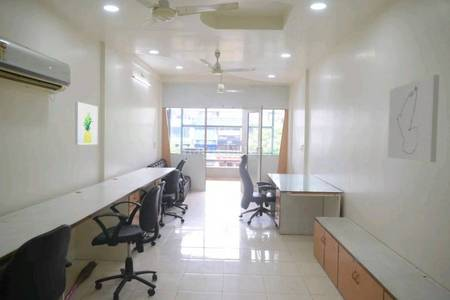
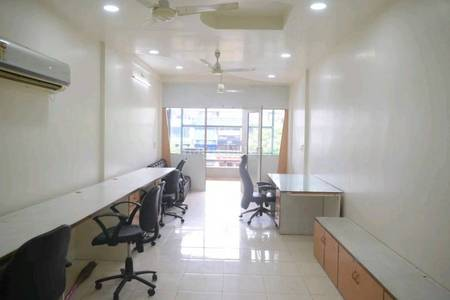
- wall art [387,74,440,163]
- wall art [74,101,99,146]
